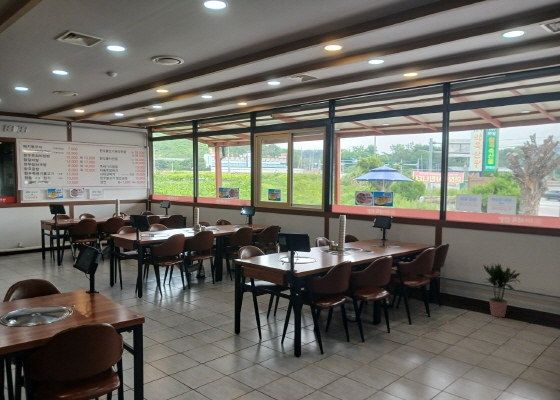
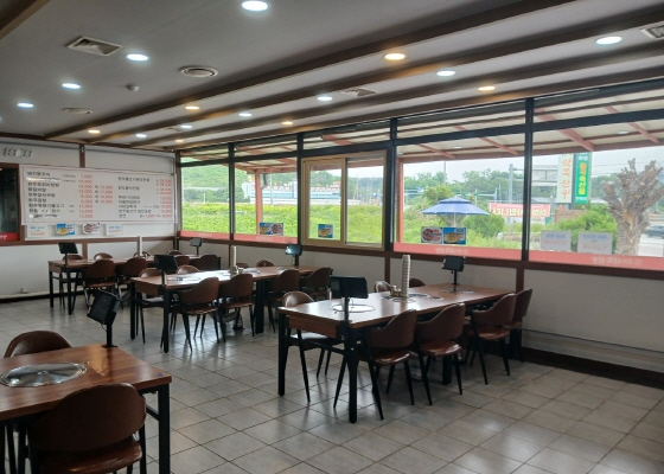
- potted plant [483,263,521,318]
